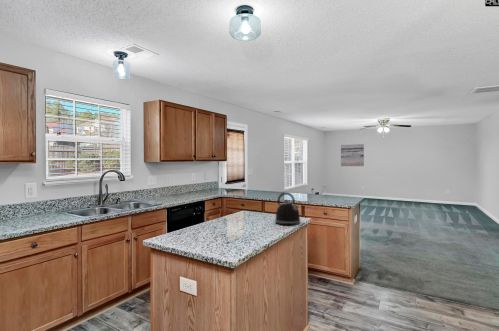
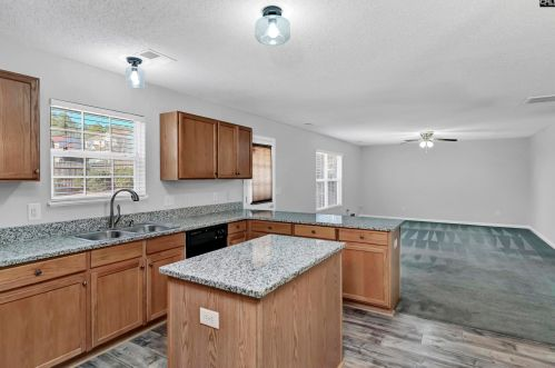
- kettle [274,191,301,226]
- wall art [340,143,365,167]
